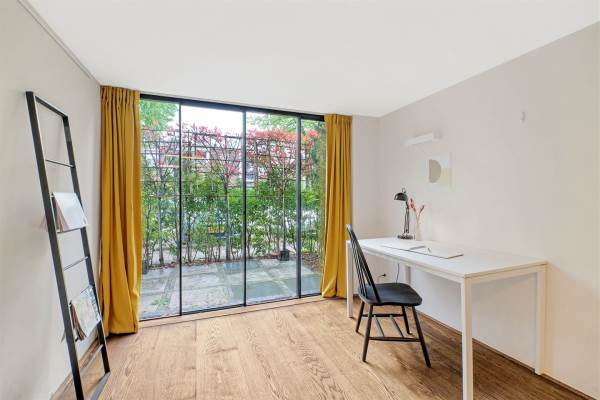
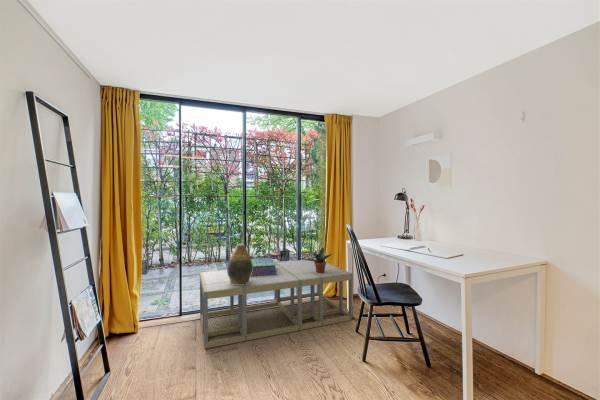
+ potted plant [305,246,333,273]
+ ceramic vessel [226,243,253,285]
+ coffee table [199,258,354,350]
+ stack of books [251,257,277,276]
